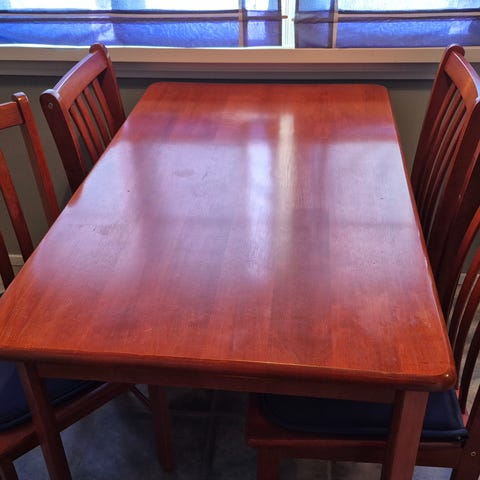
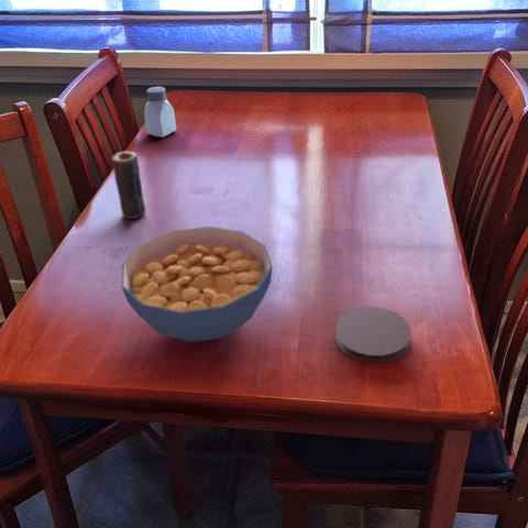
+ cereal bowl [121,226,274,343]
+ candle [110,151,146,220]
+ saltshaker [143,86,177,139]
+ coaster [334,306,413,364]
